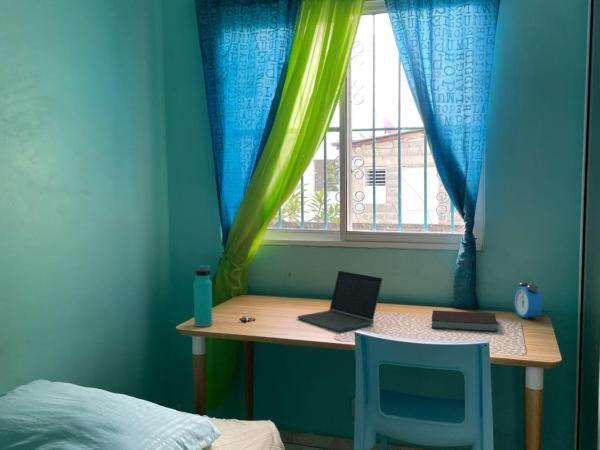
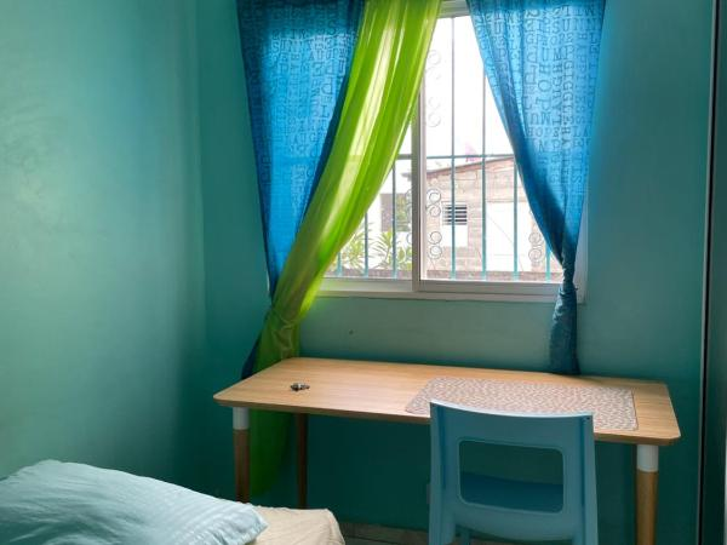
- water bottle [193,264,213,328]
- alarm clock [513,280,543,320]
- notebook [430,309,499,333]
- laptop computer [297,270,384,332]
